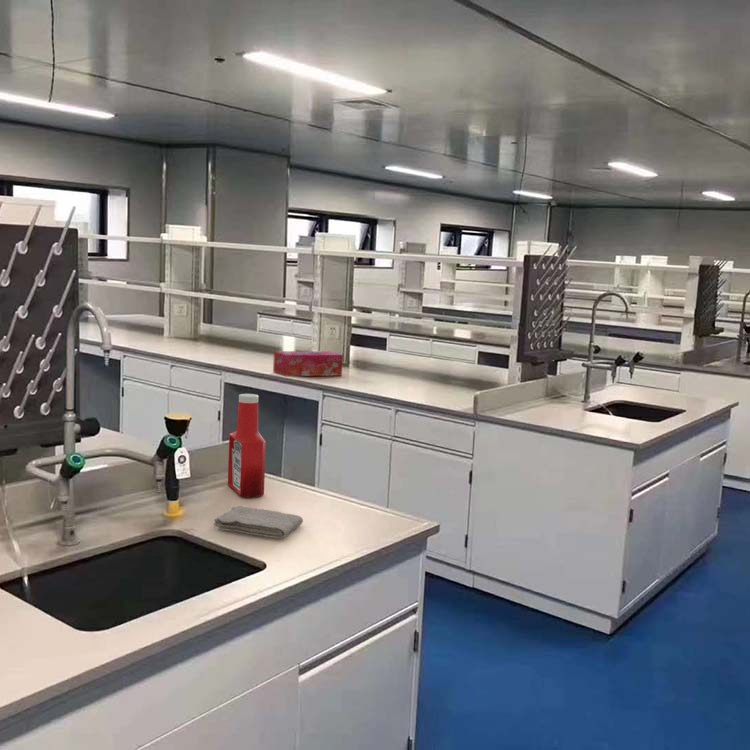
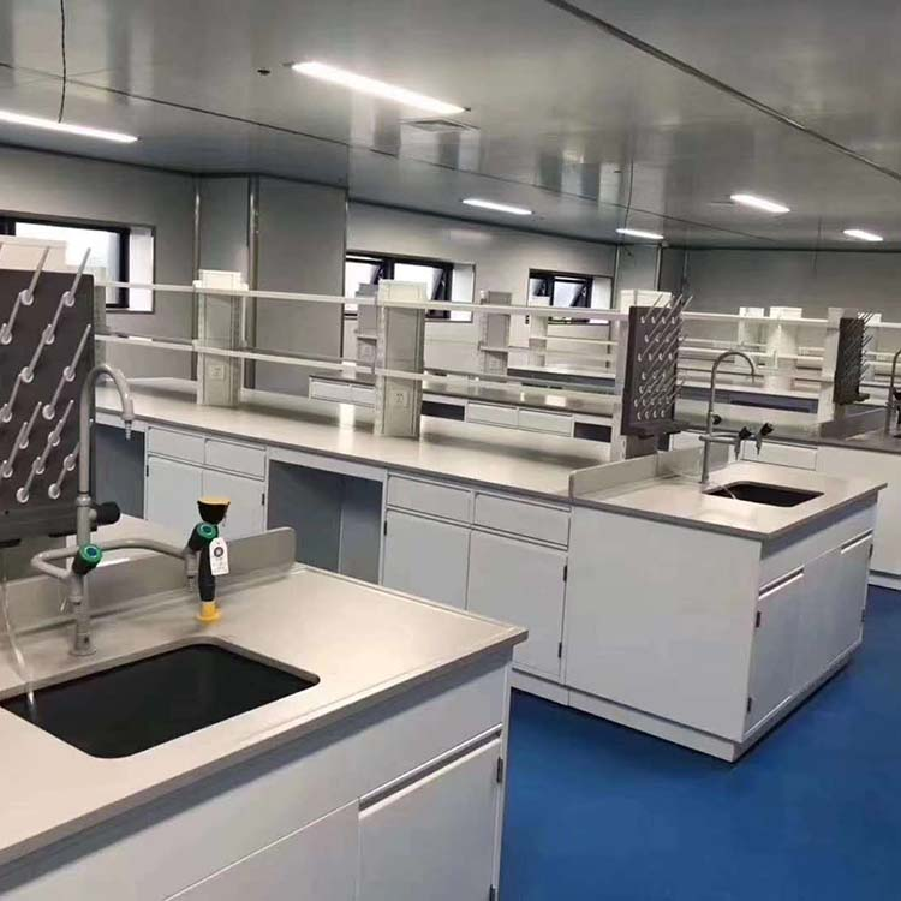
- tissue box [272,350,344,377]
- washcloth [213,505,304,539]
- soap bottle [227,393,267,498]
